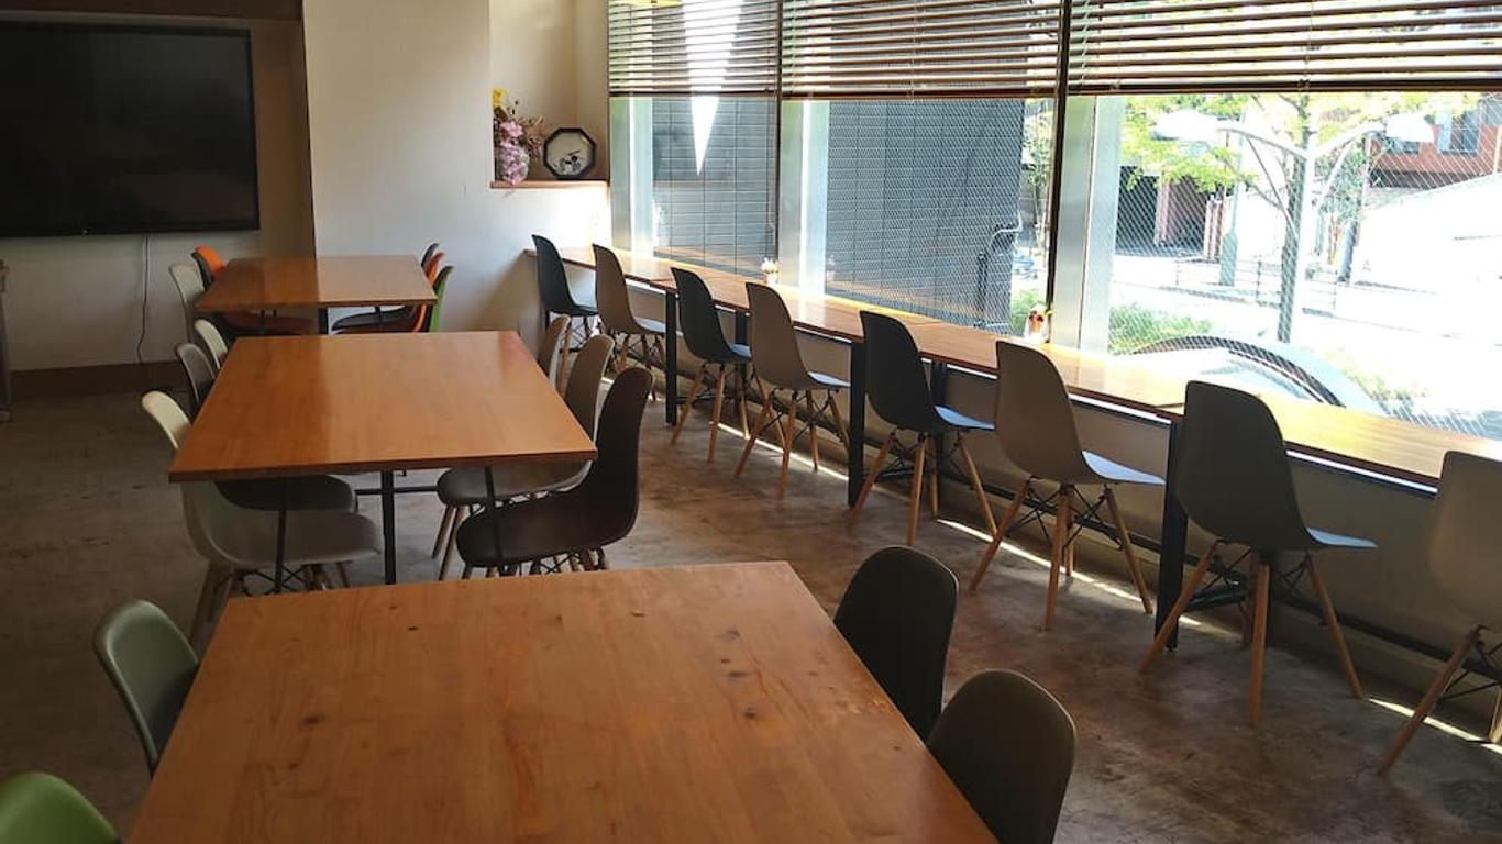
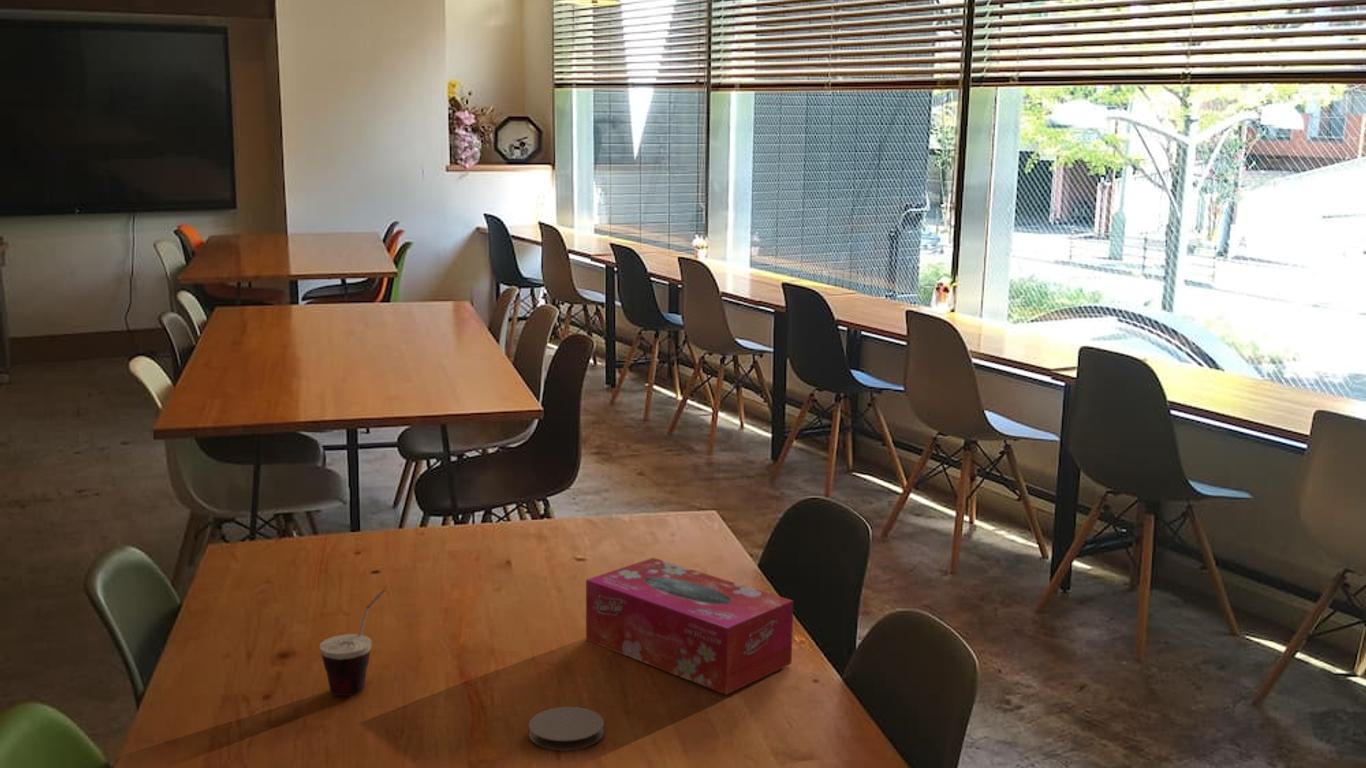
+ cup [319,588,387,697]
+ coaster [528,706,605,752]
+ tissue box [585,557,794,696]
